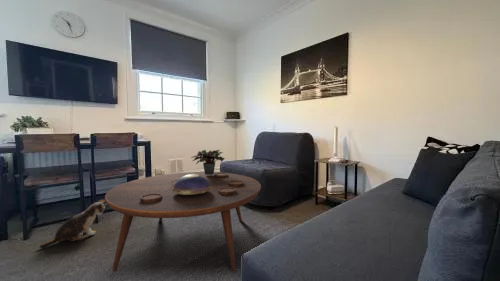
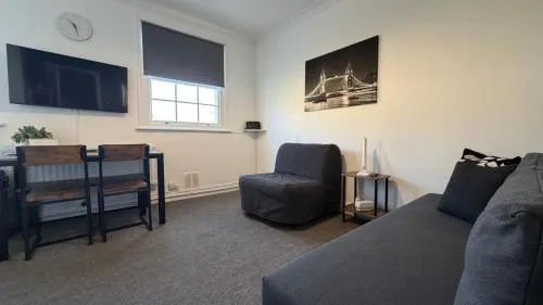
- potted plant [190,148,226,175]
- plush toy [39,199,108,249]
- decorative bowl [173,174,211,195]
- coffee table [104,171,262,273]
